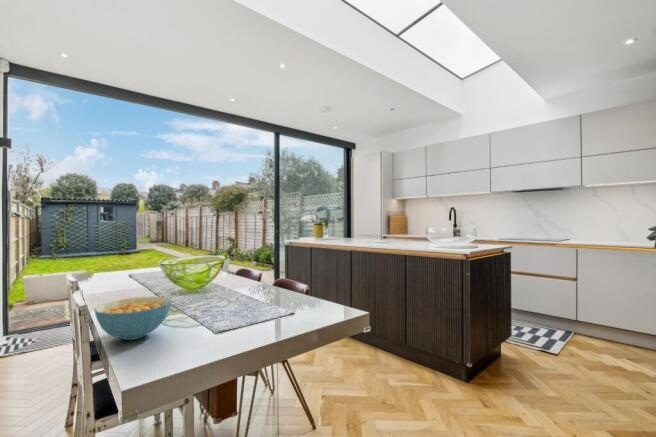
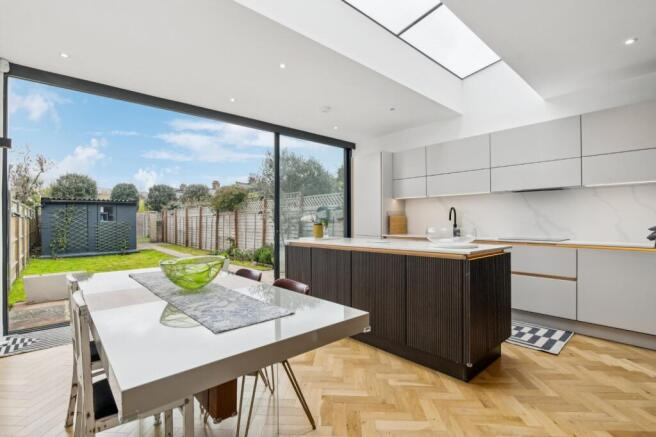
- cereal bowl [93,296,172,341]
